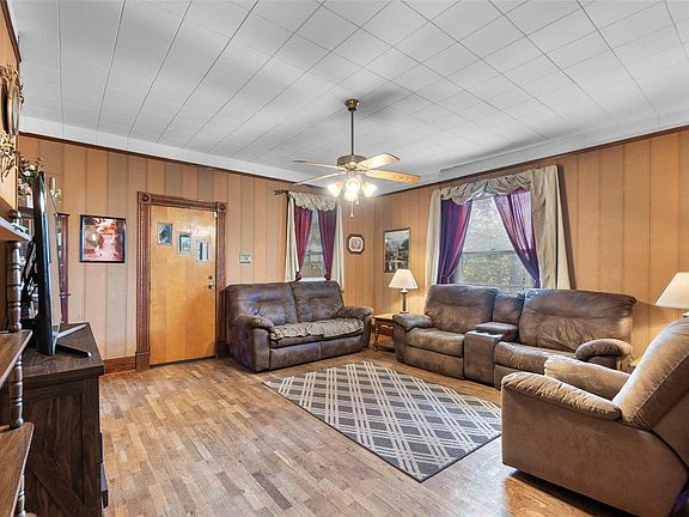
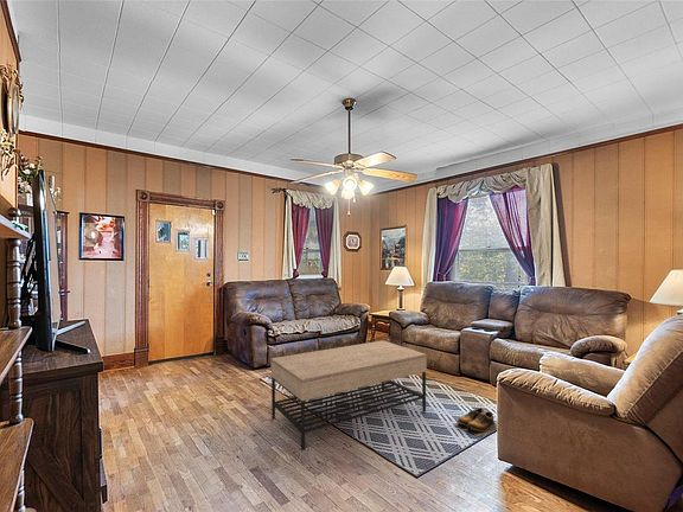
+ shoes [453,407,498,437]
+ coffee table [270,339,428,452]
